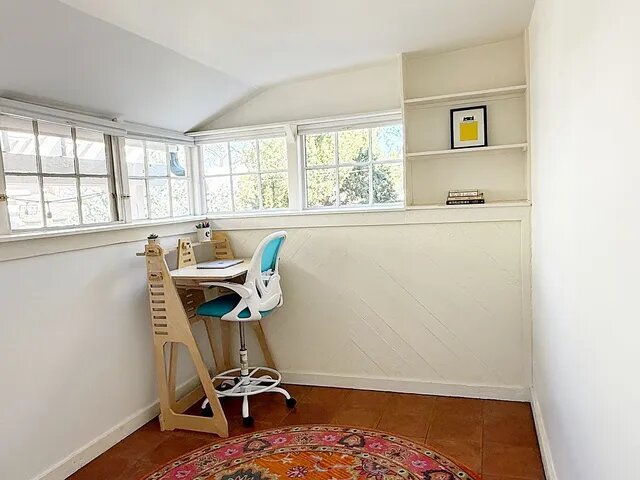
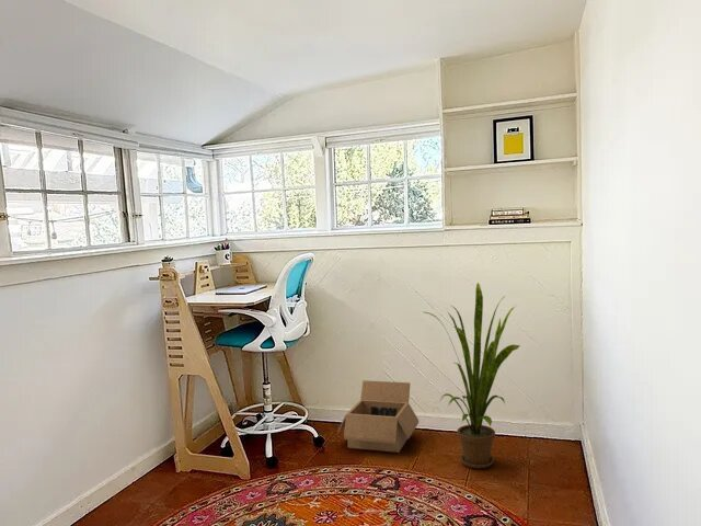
+ box [336,379,420,454]
+ house plant [424,282,520,469]
